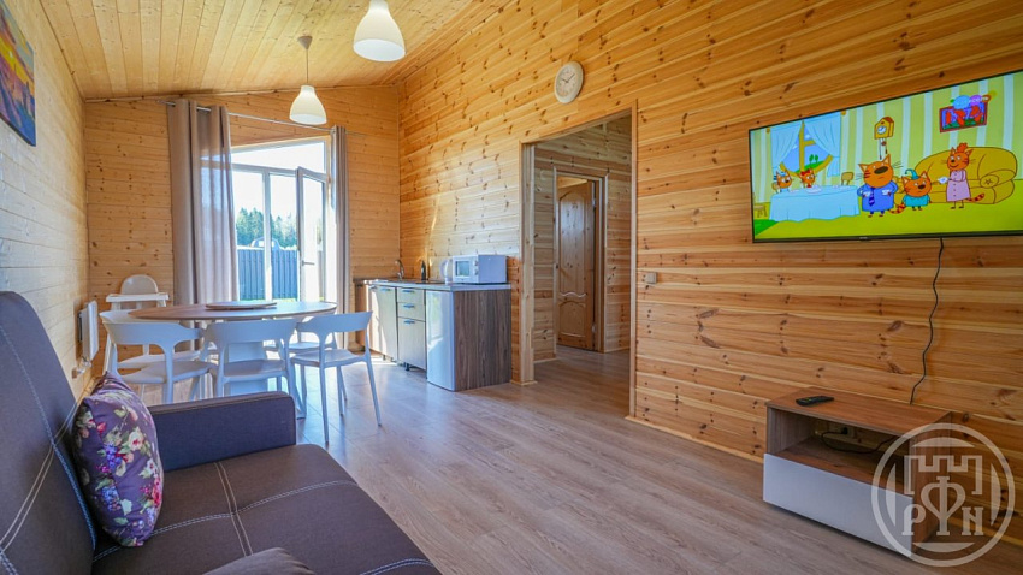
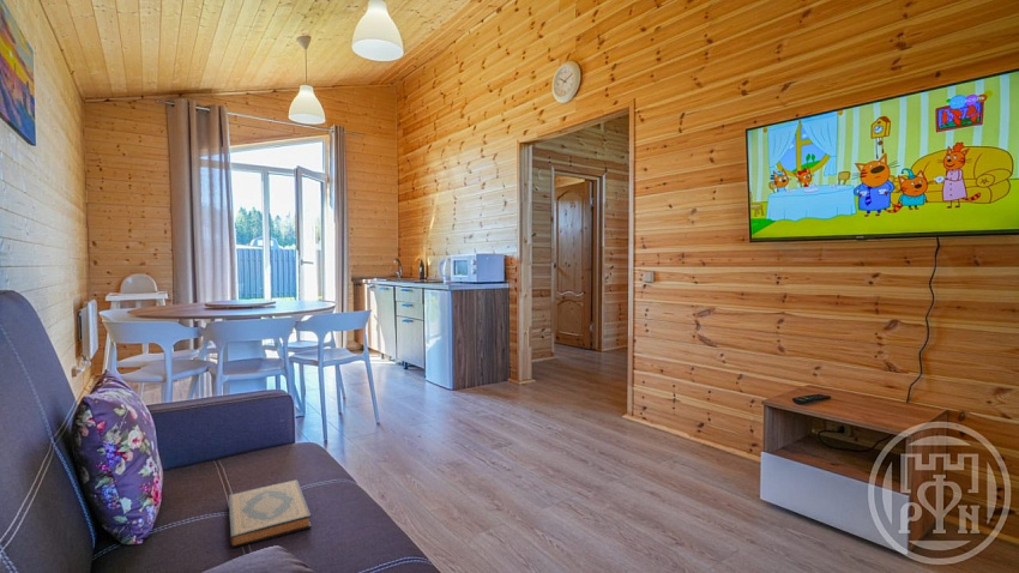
+ hardback book [228,478,313,549]
